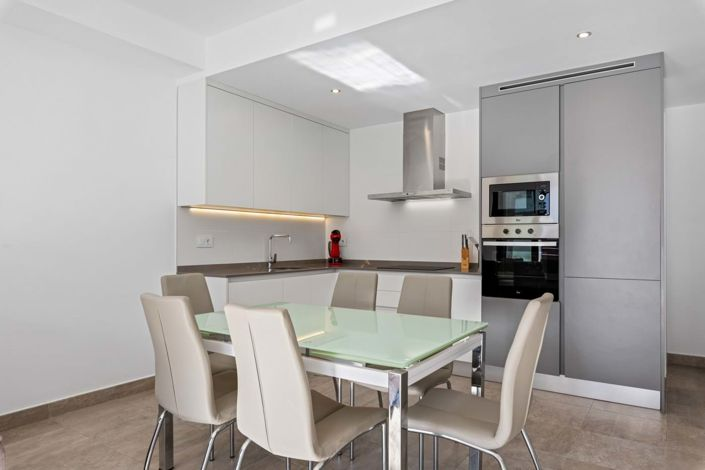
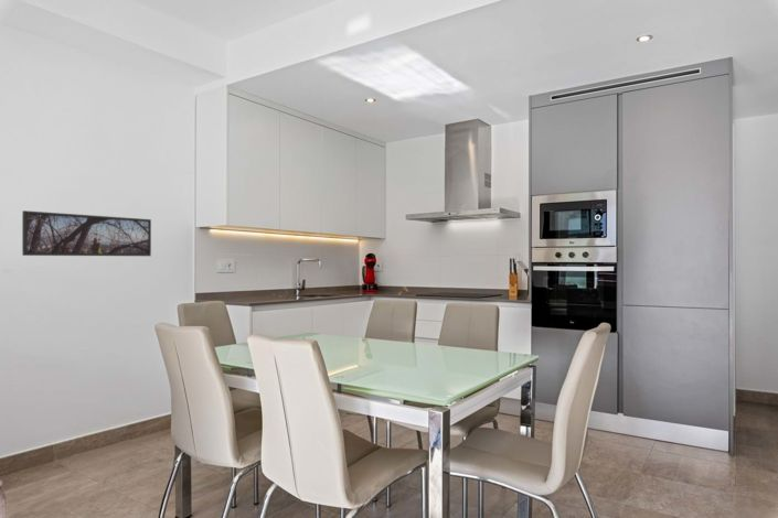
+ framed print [21,209,152,257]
